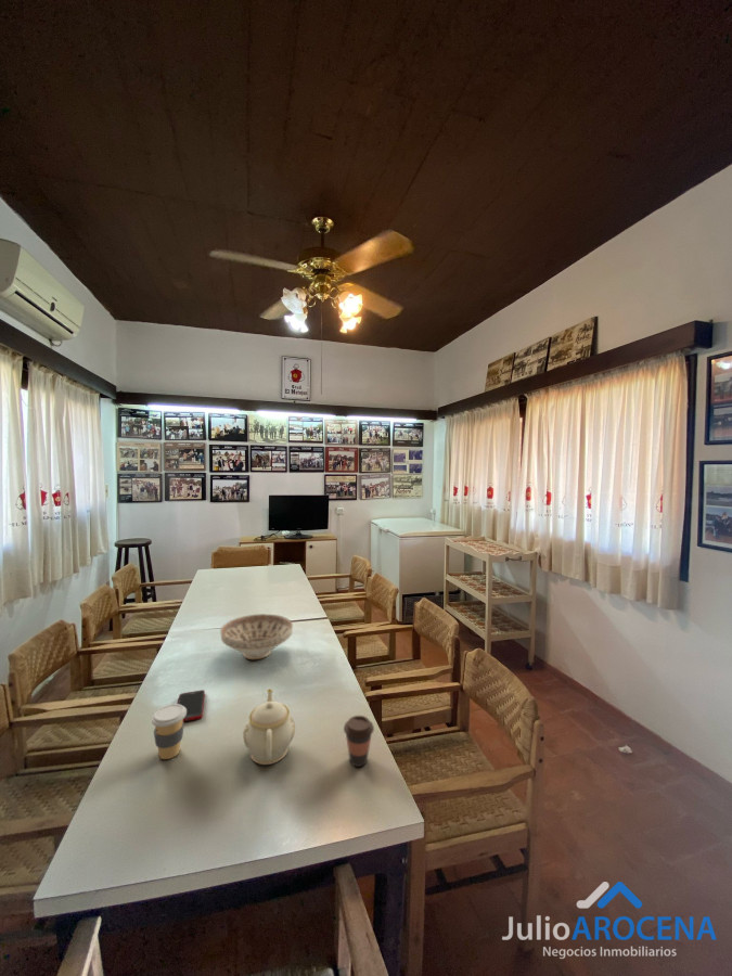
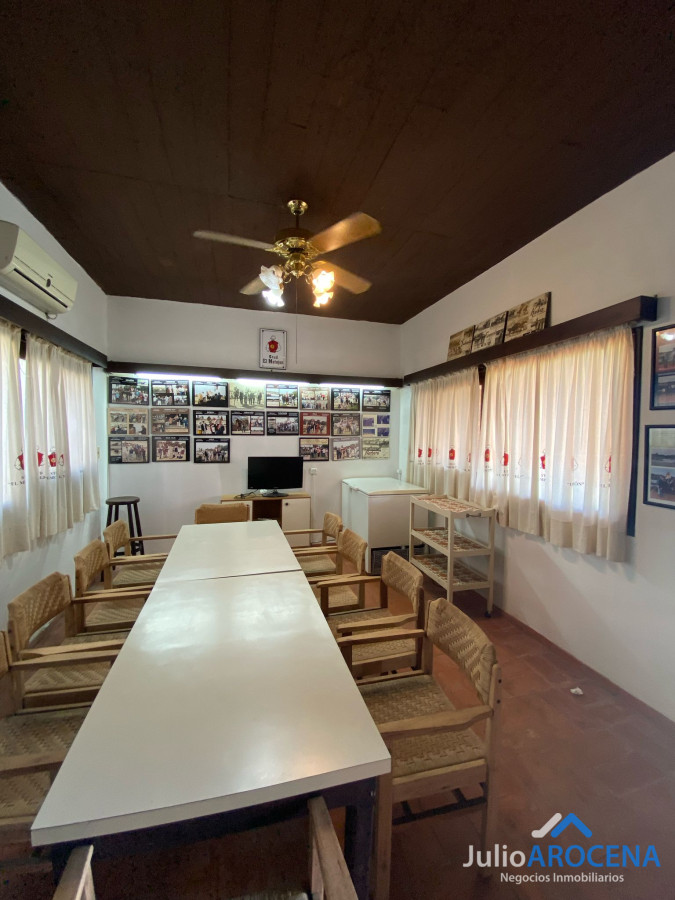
- coffee cup [343,715,375,768]
- teapot [242,688,296,766]
- decorative bowl [219,613,294,660]
- cell phone [177,689,206,722]
- coffee cup [151,703,187,760]
